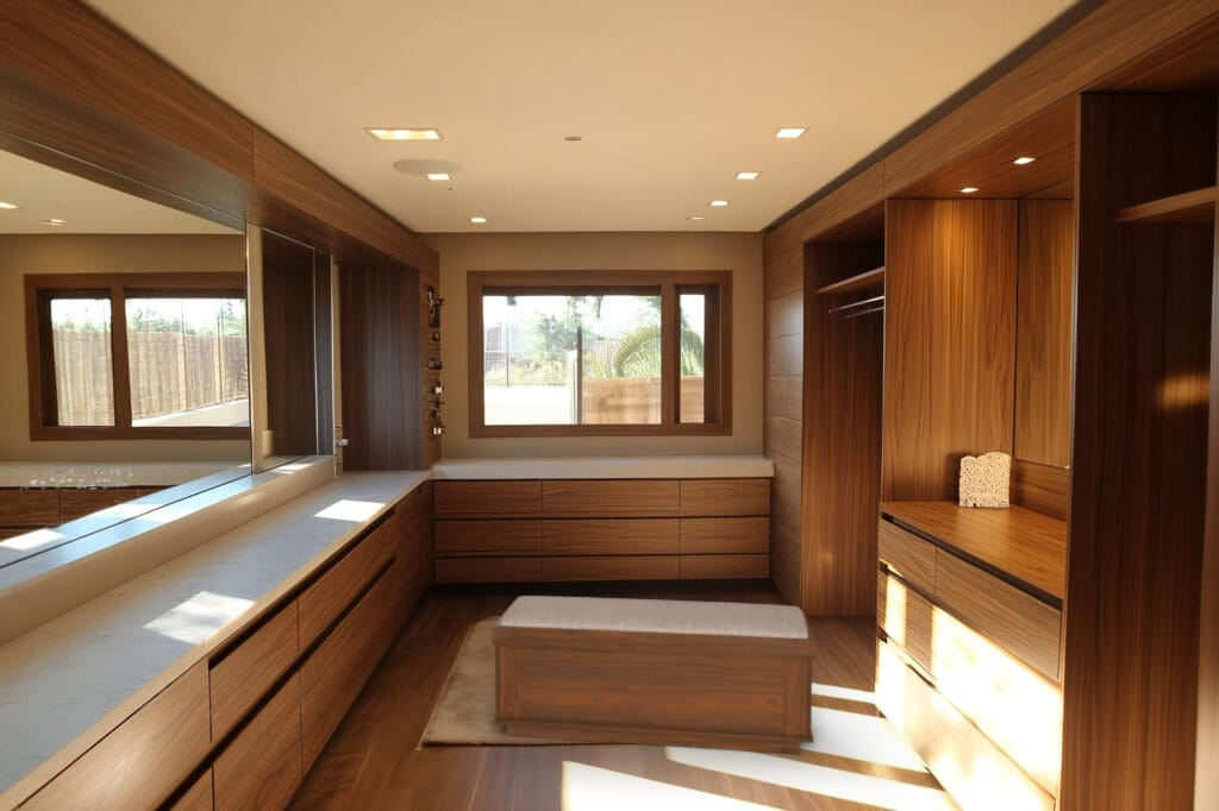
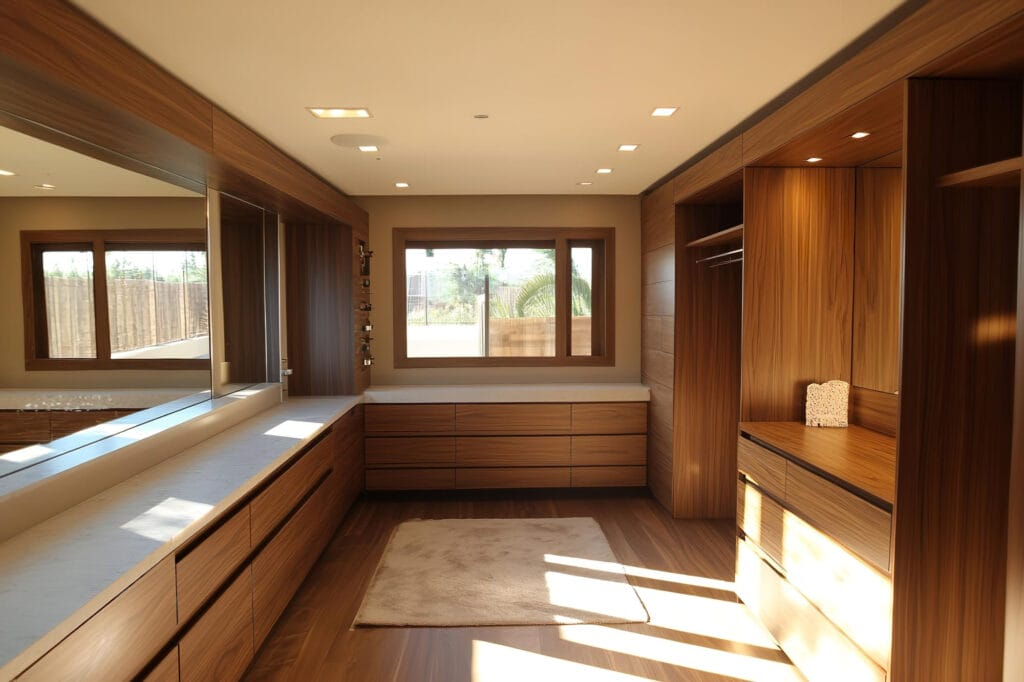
- bench [490,595,815,755]
